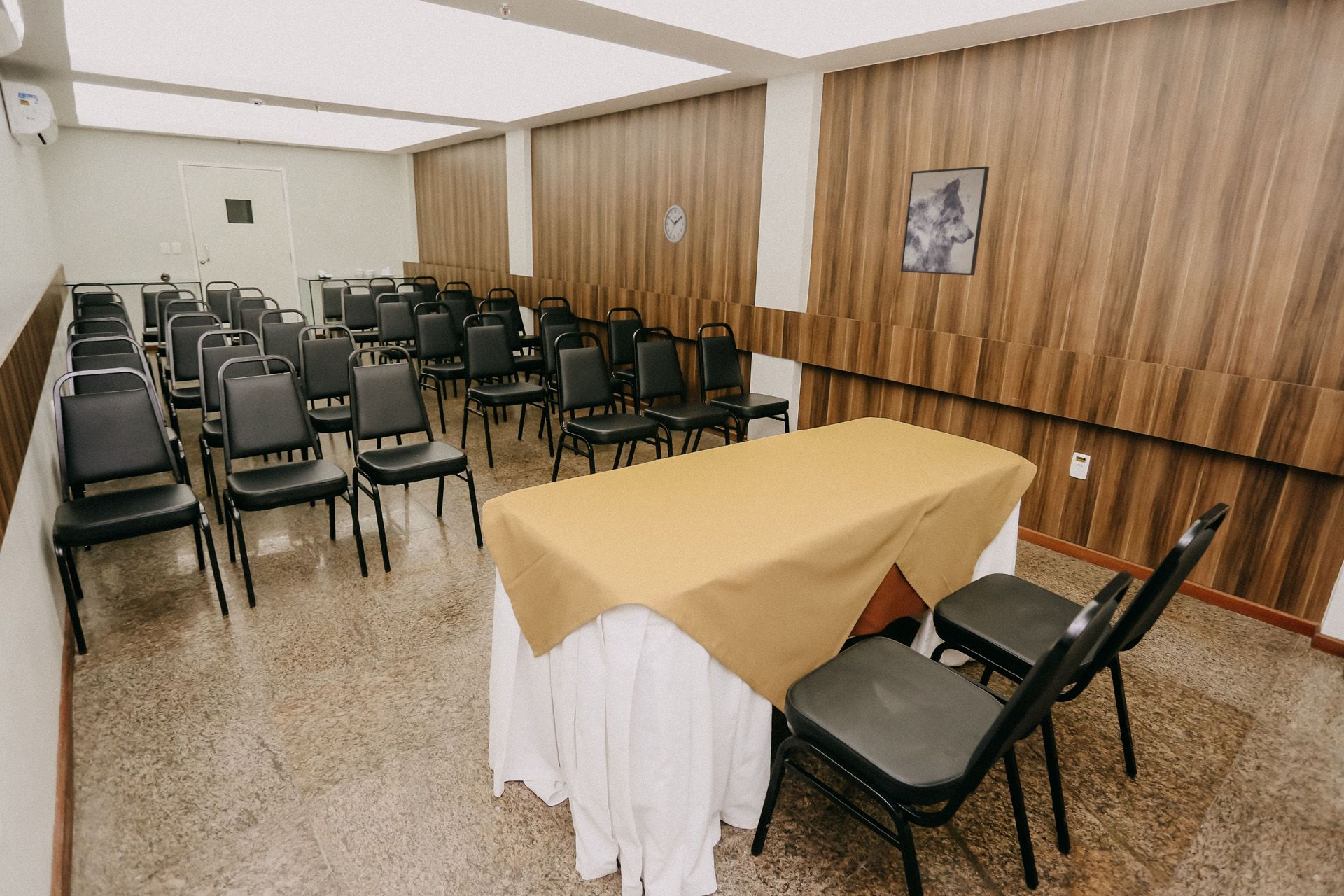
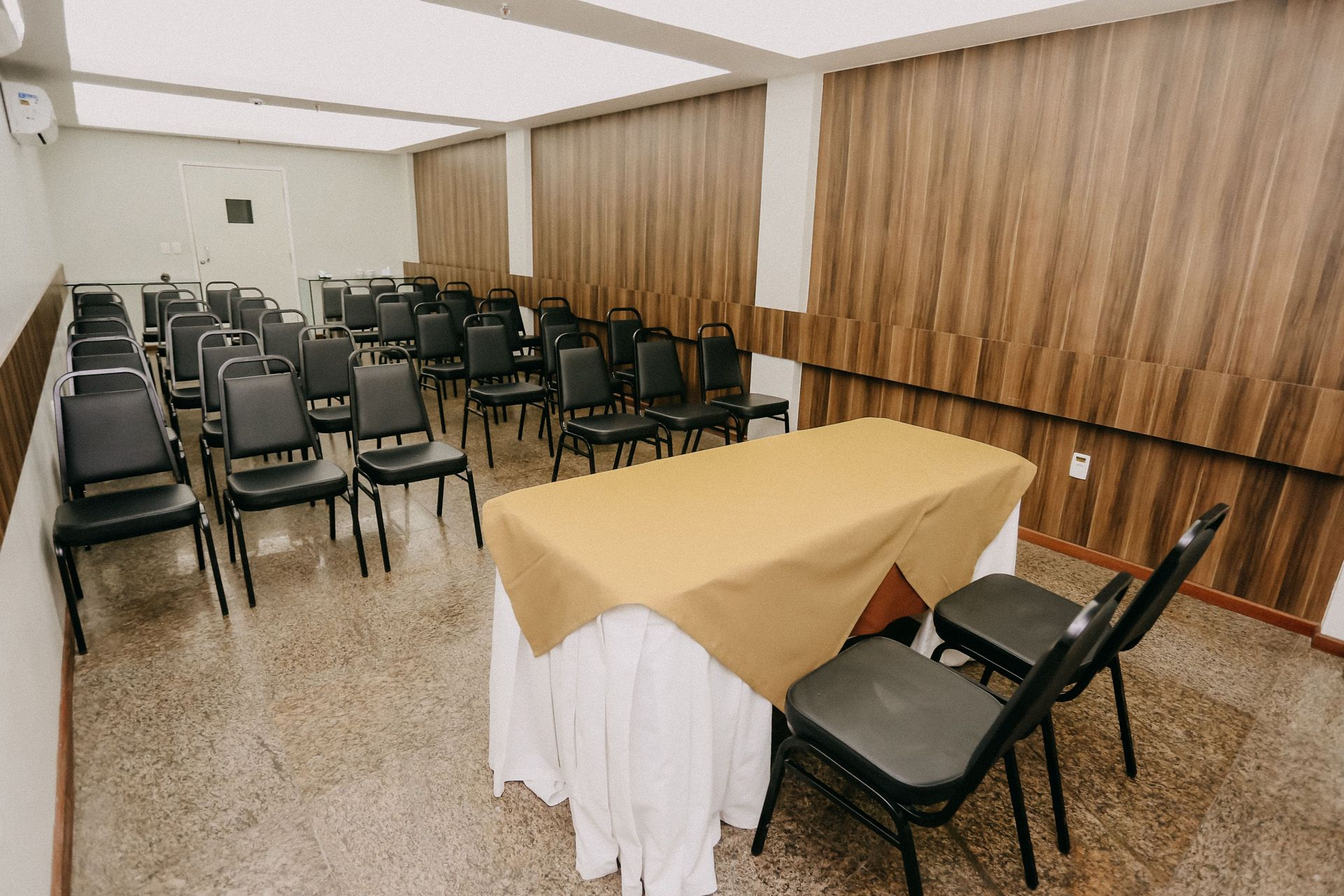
- wall art [900,166,990,276]
- wall clock [664,204,688,244]
